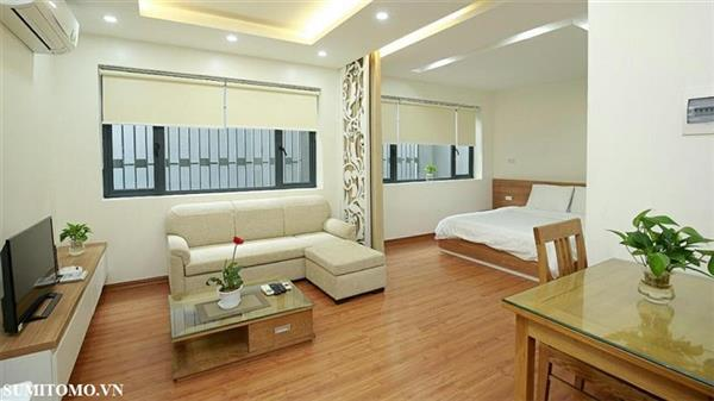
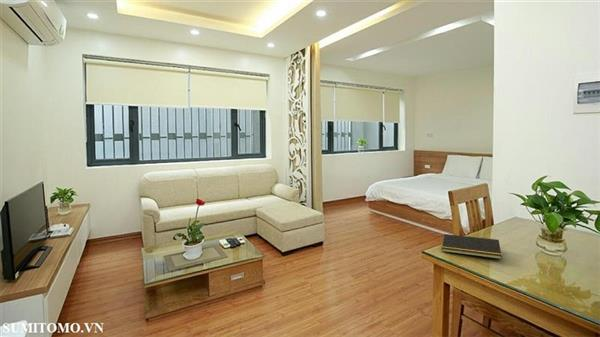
+ notepad [441,233,503,260]
